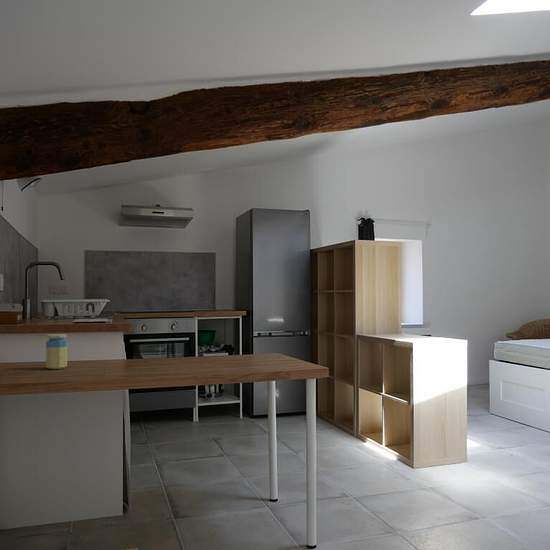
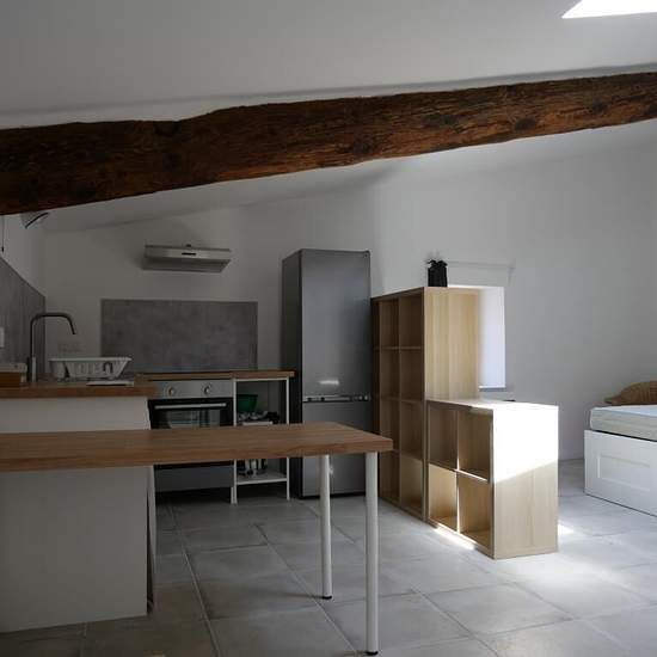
- jar [45,333,68,370]
